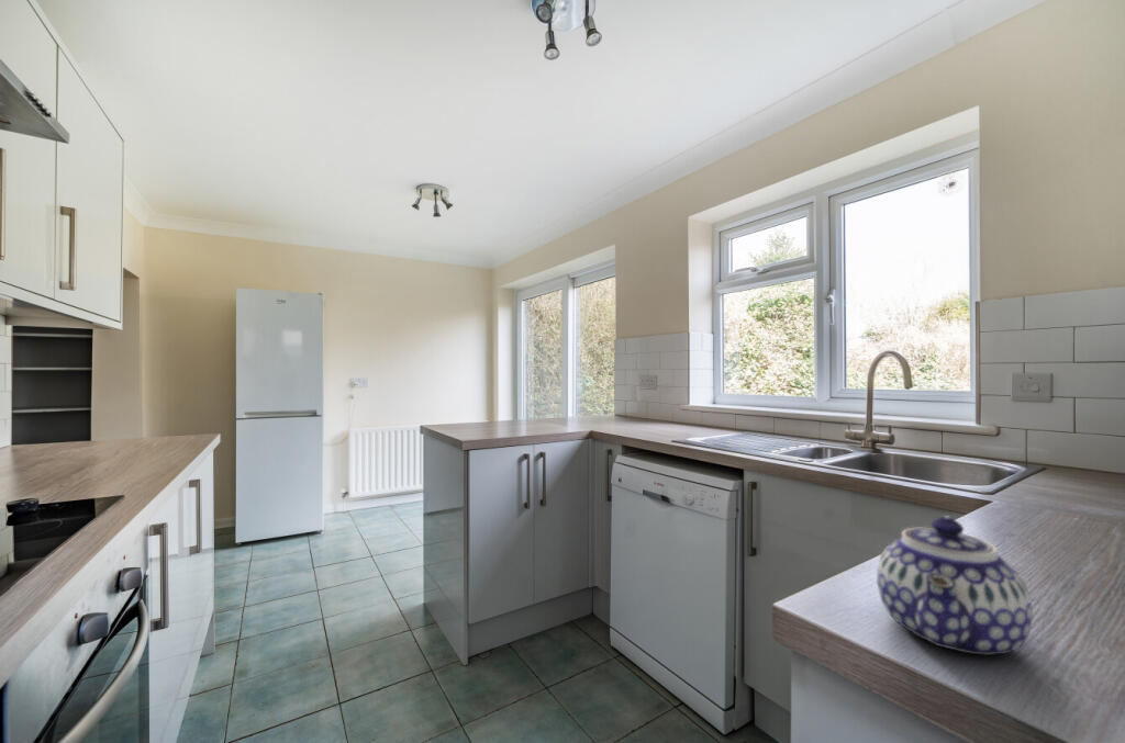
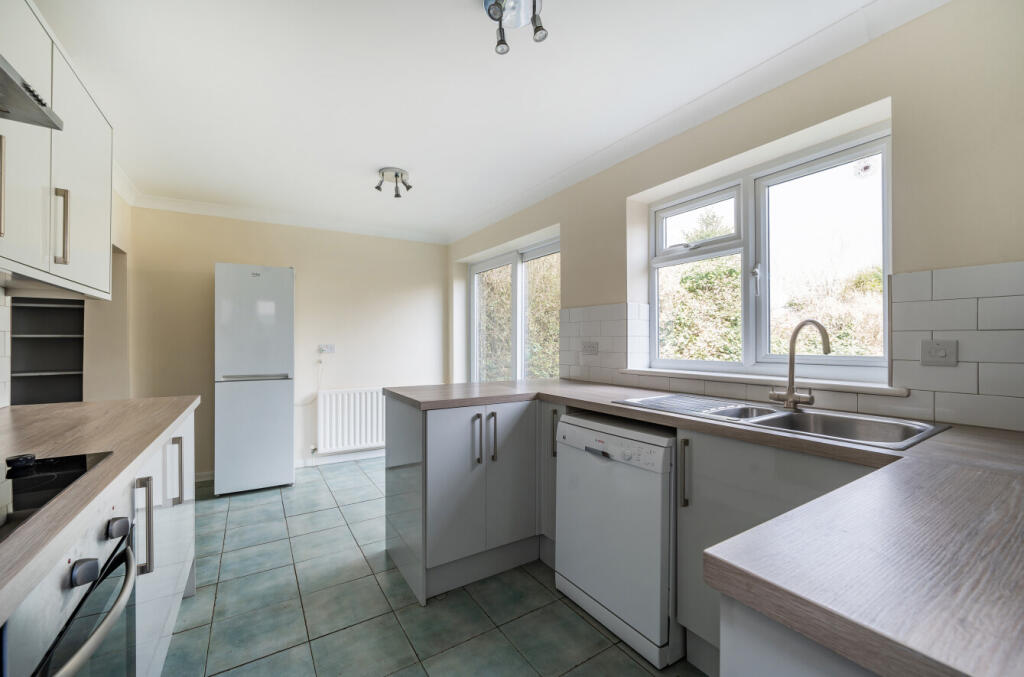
- teapot [876,515,1034,656]
